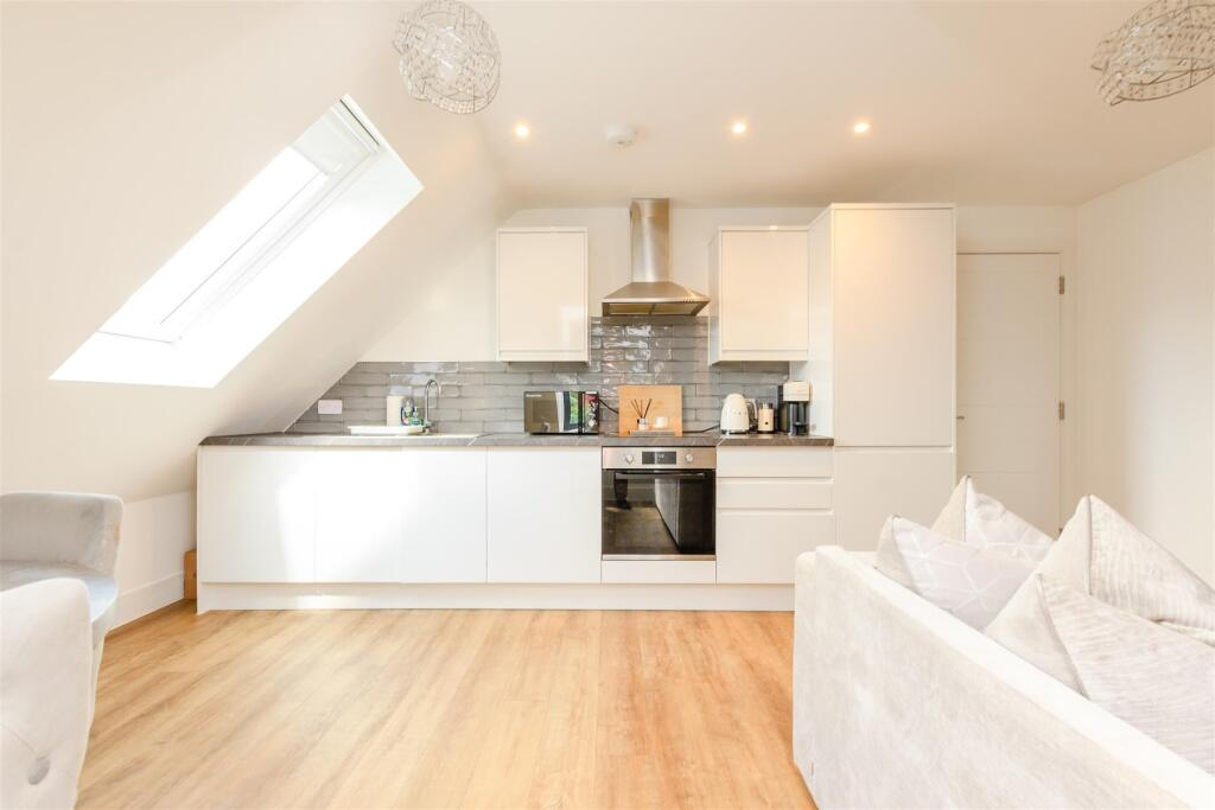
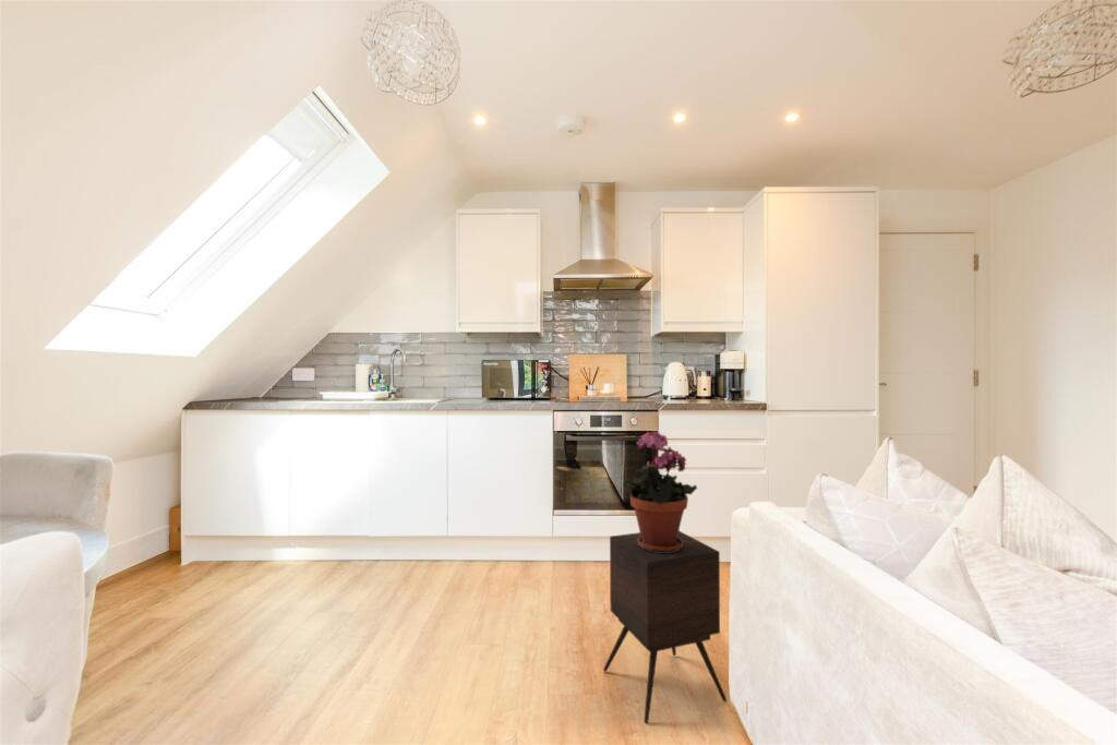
+ potted plant [622,430,698,553]
+ side table [602,530,728,724]
